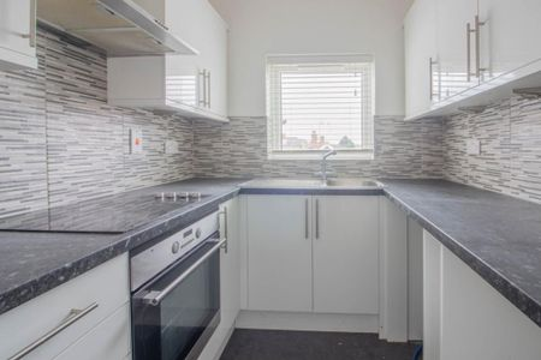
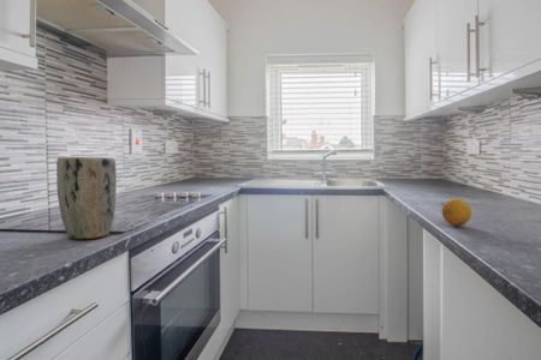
+ fruit [440,198,472,227]
+ plant pot [55,156,118,240]
